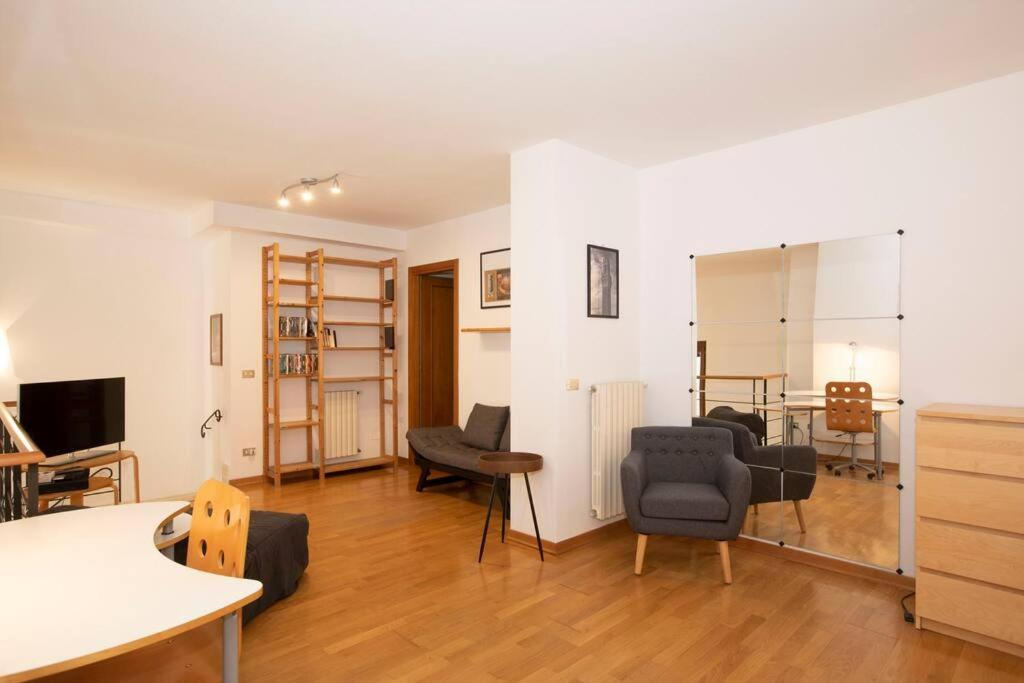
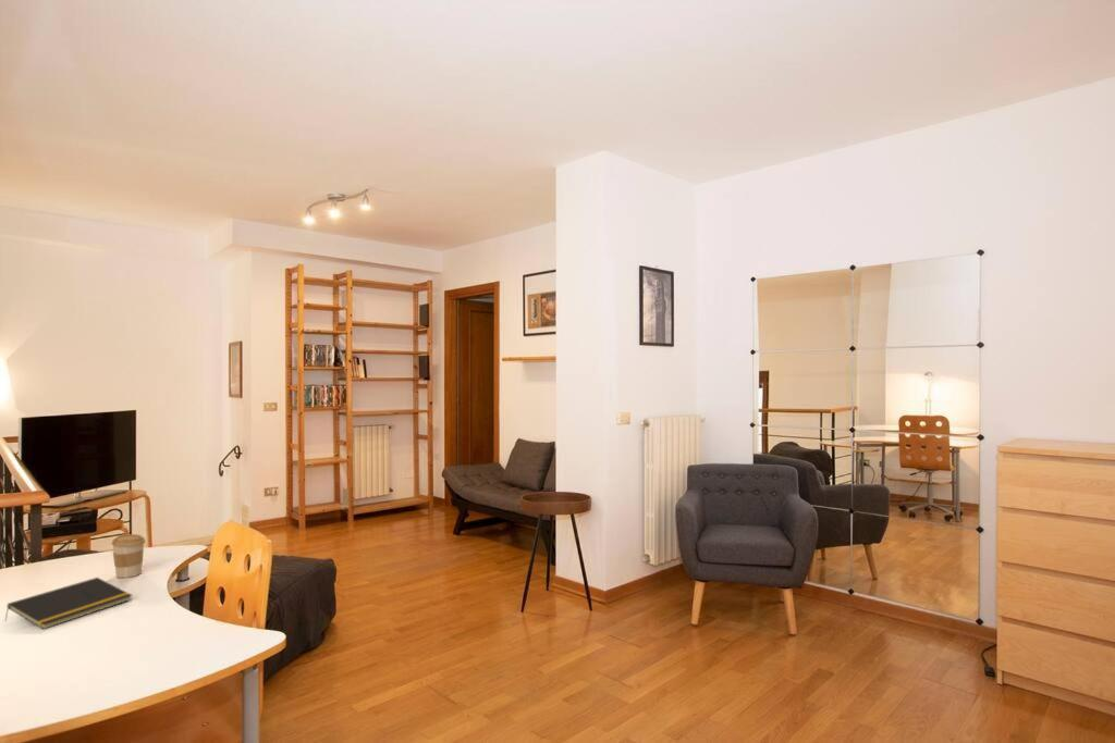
+ notepad [3,577,133,630]
+ coffee cup [111,533,147,579]
